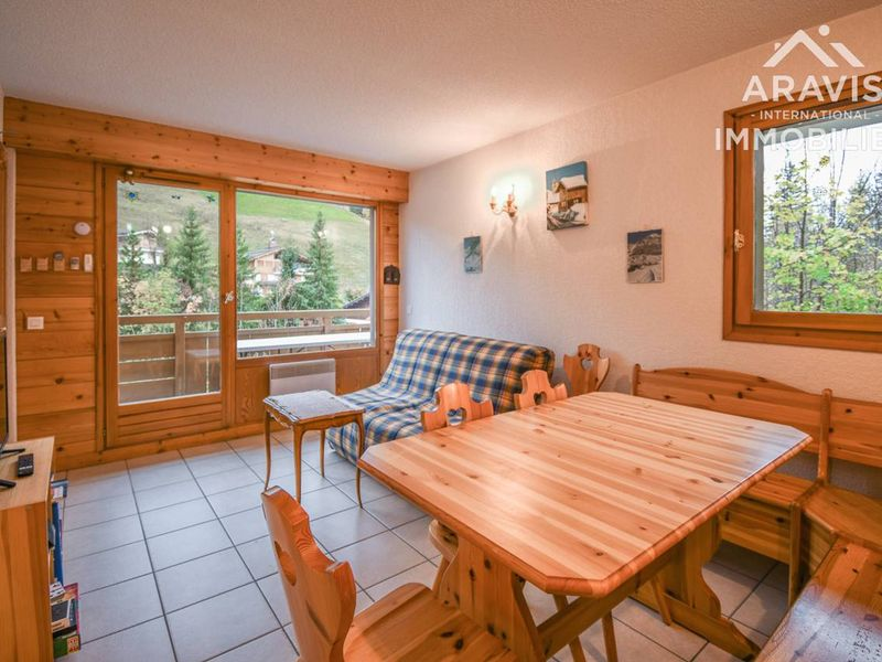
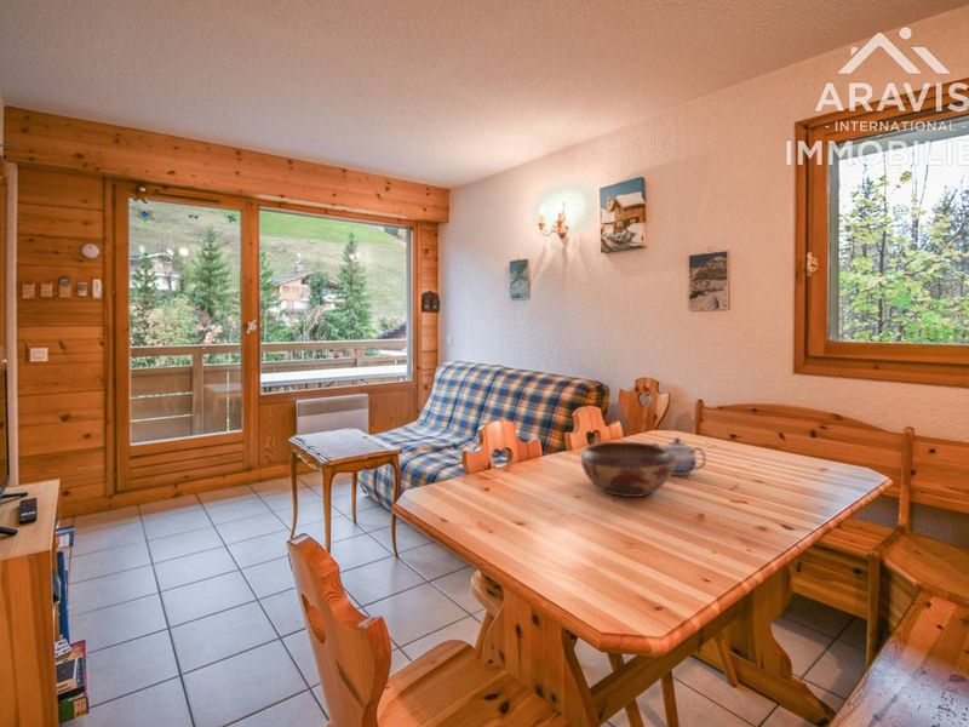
+ decorative bowl [580,441,675,498]
+ teapot [652,436,707,476]
